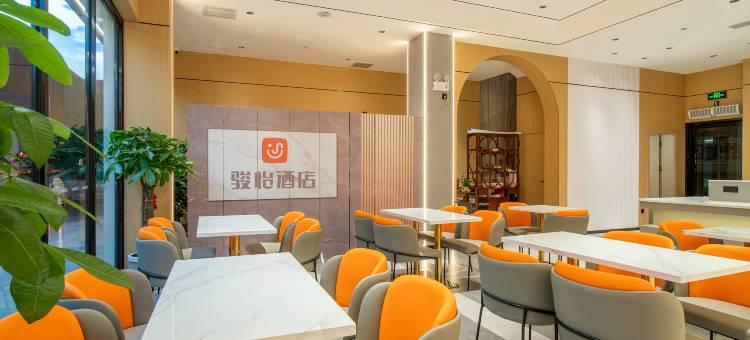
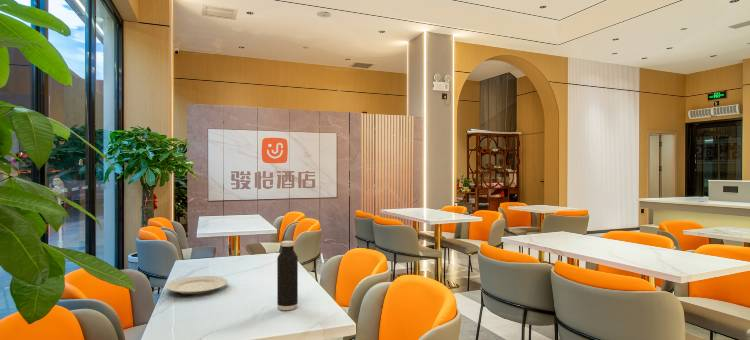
+ water bottle [276,240,299,311]
+ chinaware [165,275,229,295]
